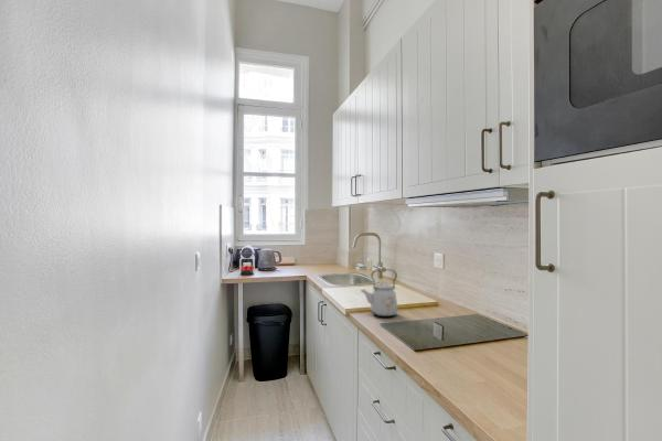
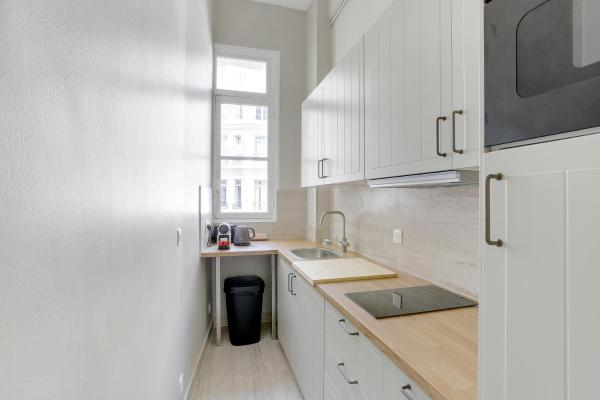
- kettle [360,268,398,318]
